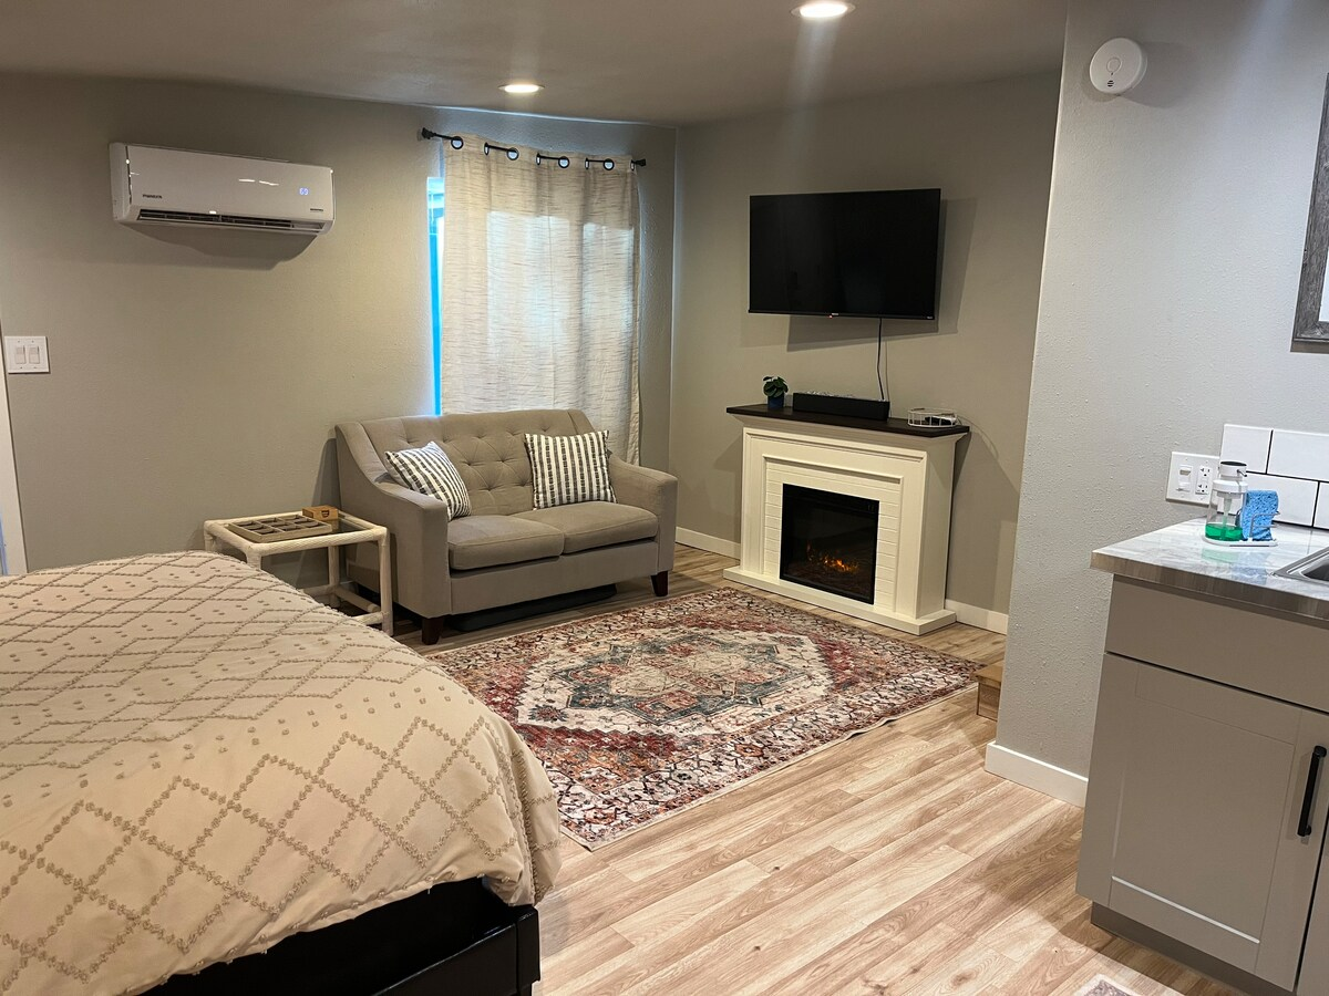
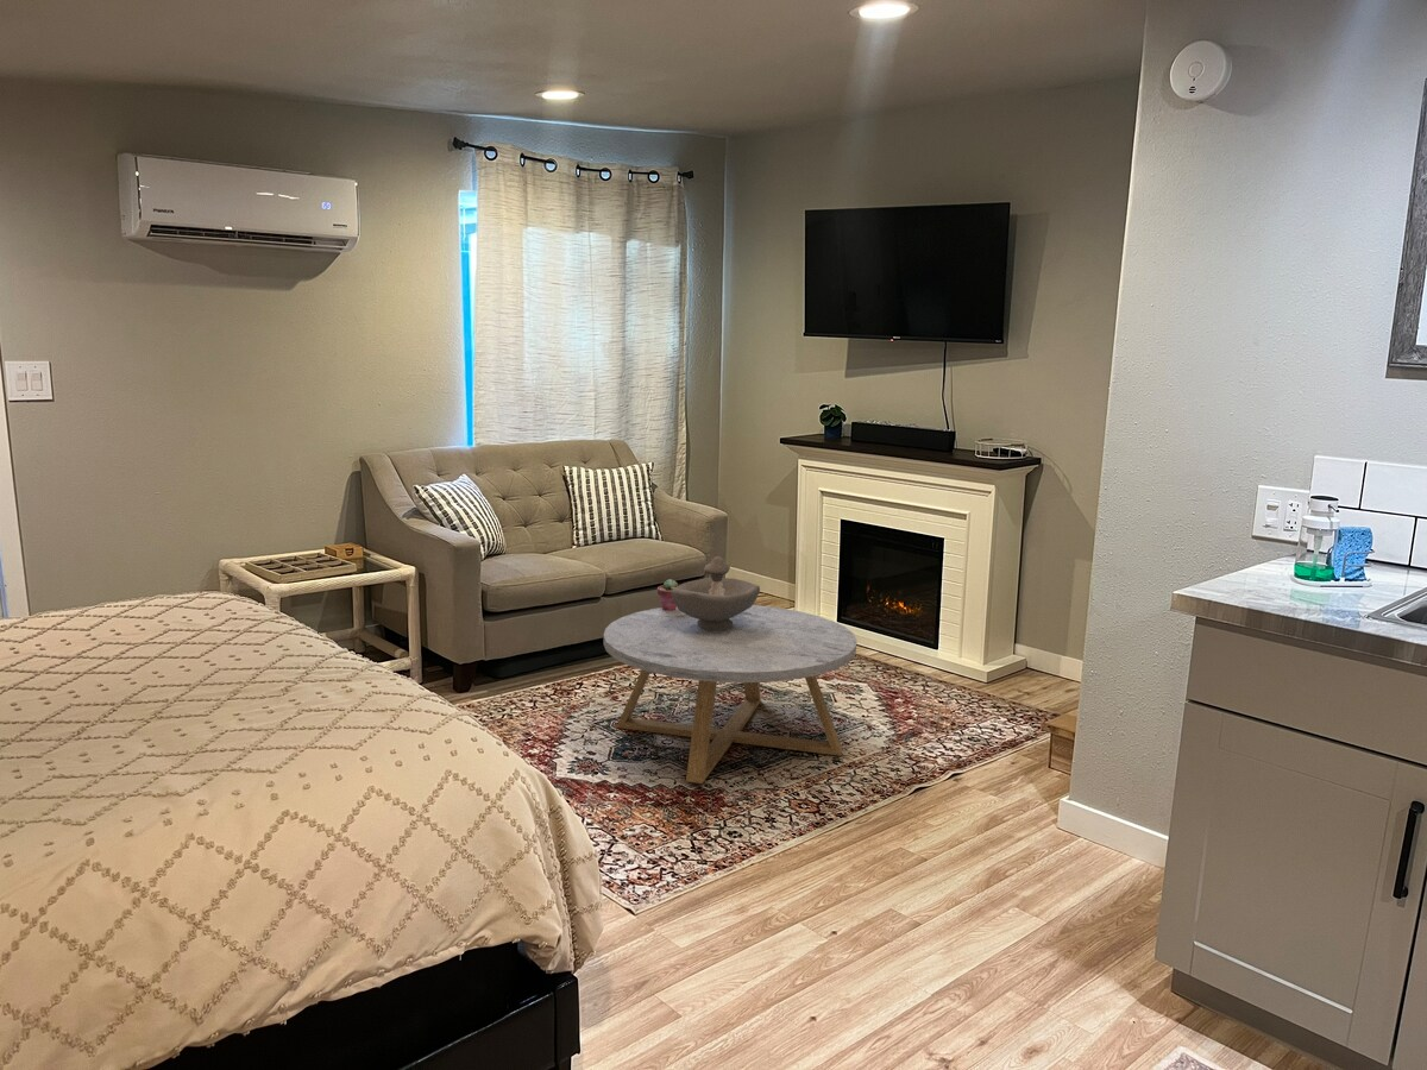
+ decorative bowl [671,555,761,631]
+ potted succulent [656,578,679,611]
+ coffee table [603,604,857,785]
